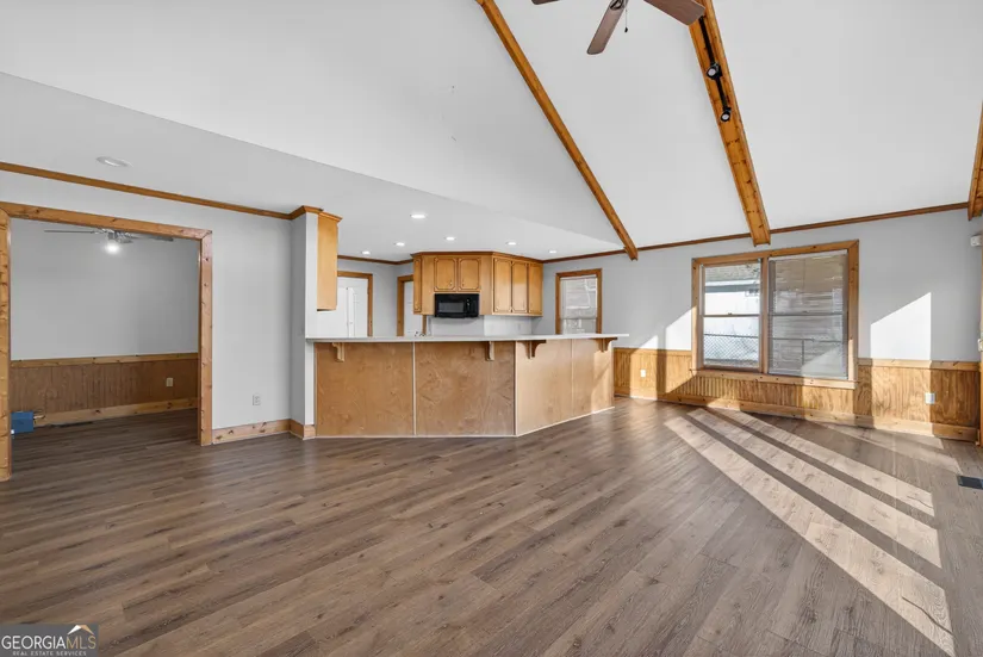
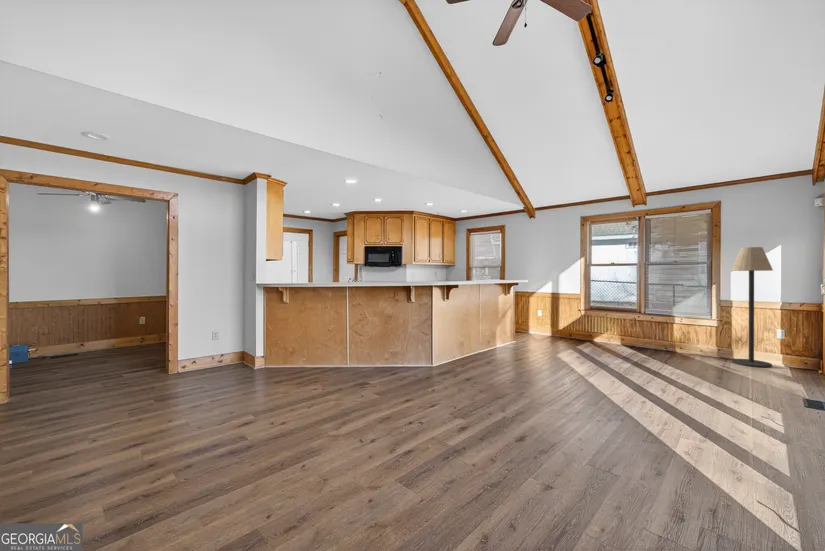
+ floor lamp [730,246,774,368]
